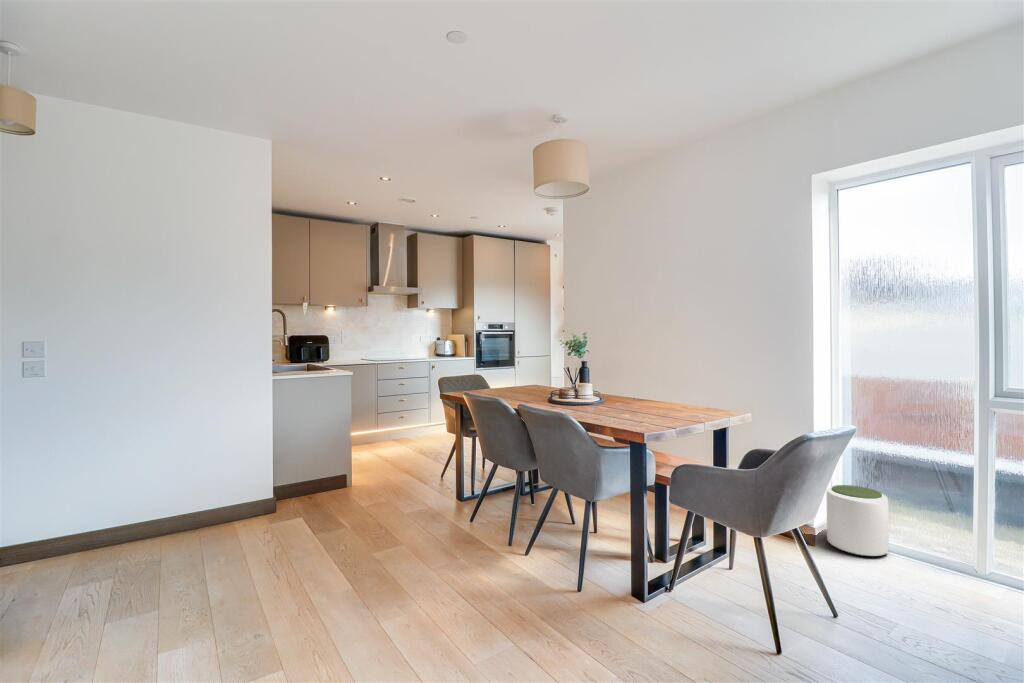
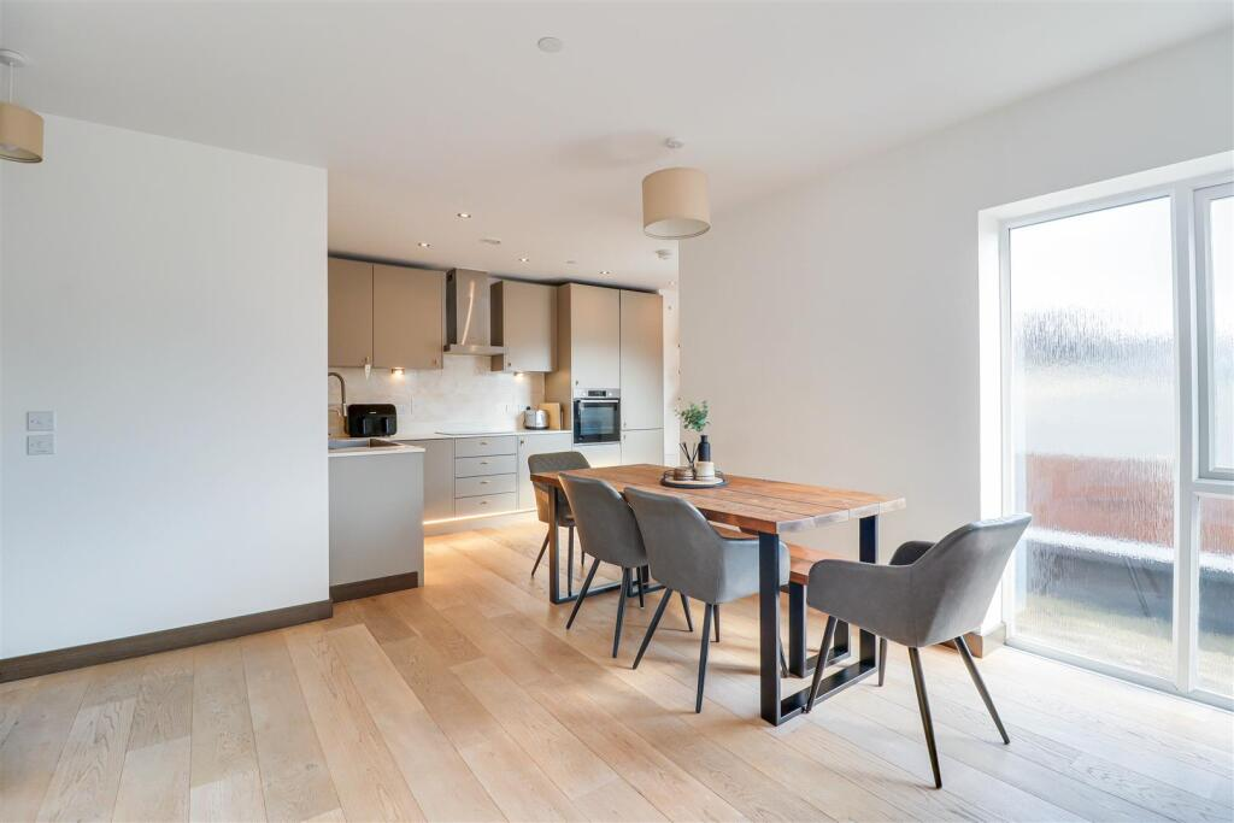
- plant pot [826,484,890,557]
